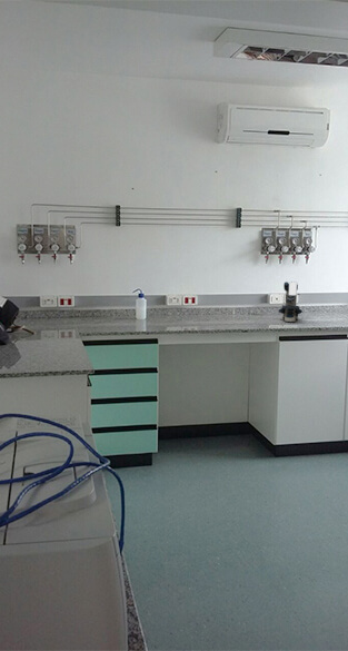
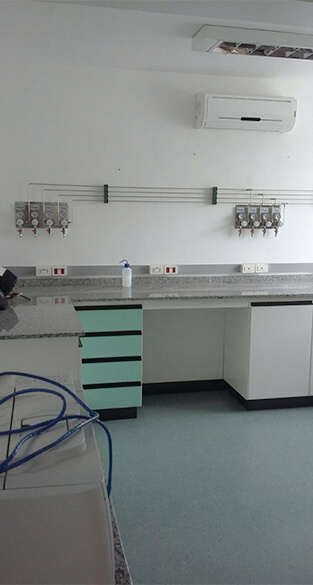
- microscope [278,280,304,324]
